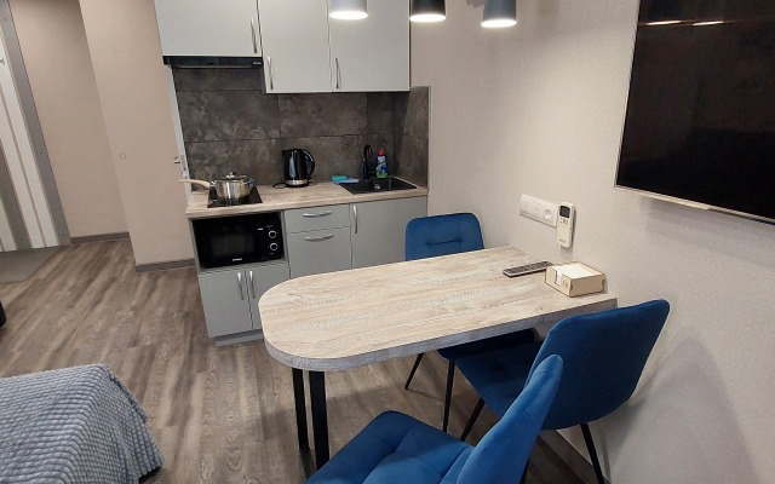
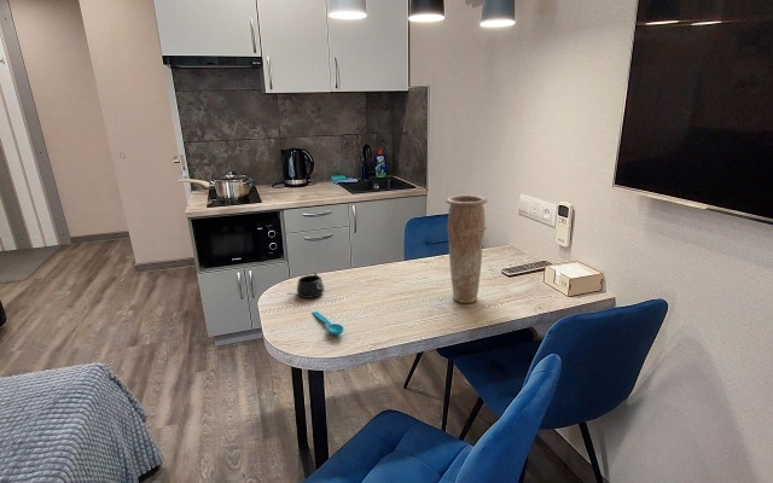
+ spoon [310,310,344,336]
+ mug [296,272,325,299]
+ vase [444,194,489,304]
